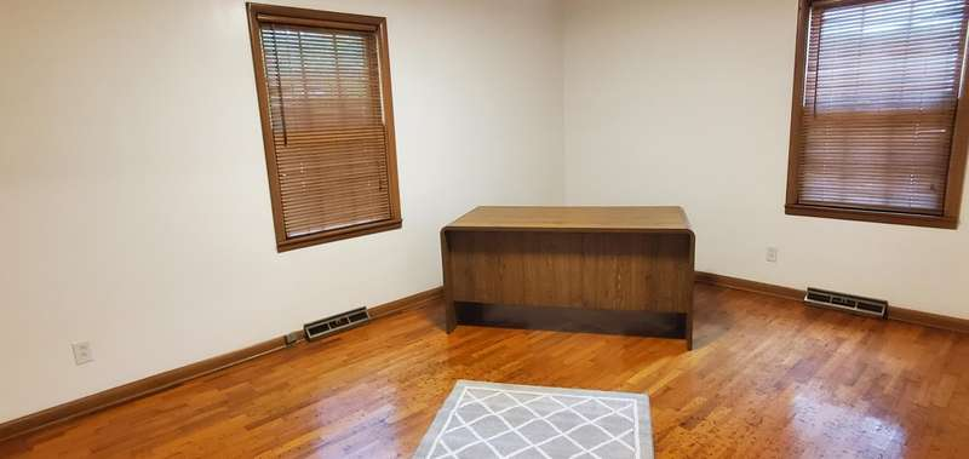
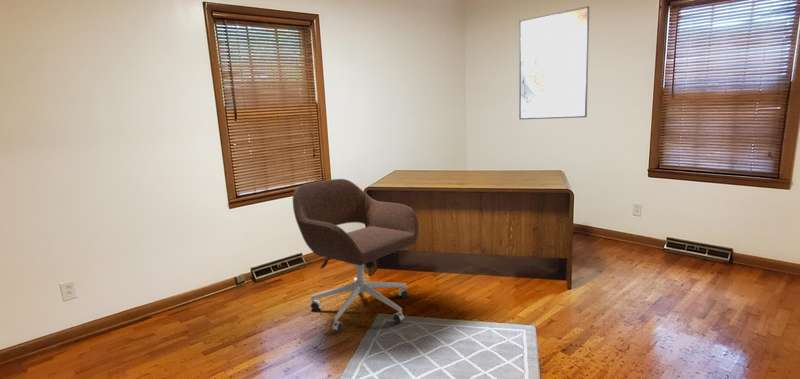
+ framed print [518,5,590,120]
+ office chair [292,178,420,333]
